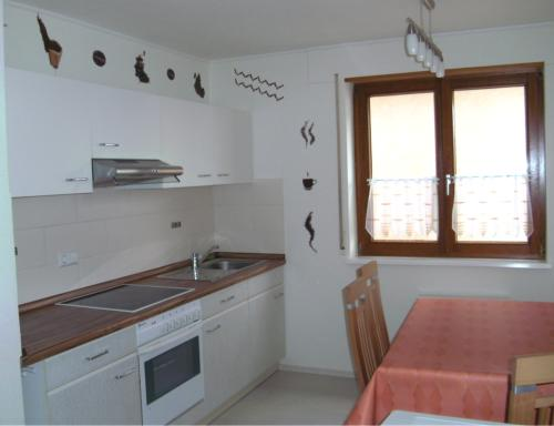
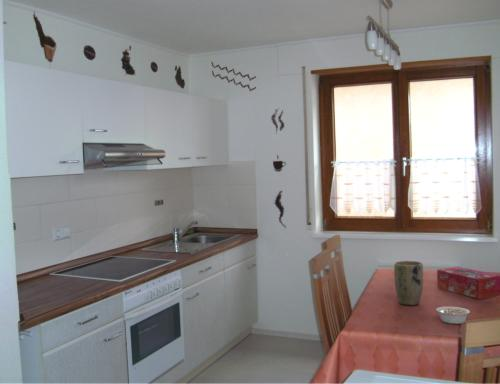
+ legume [435,306,471,325]
+ tissue box [436,266,500,300]
+ plant pot [393,260,424,306]
